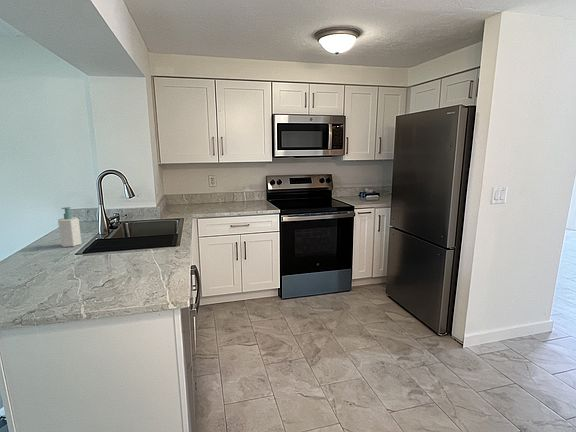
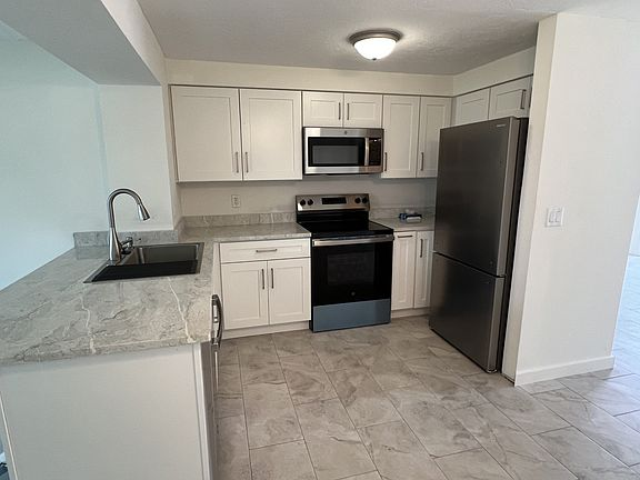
- soap bottle [57,206,82,248]
